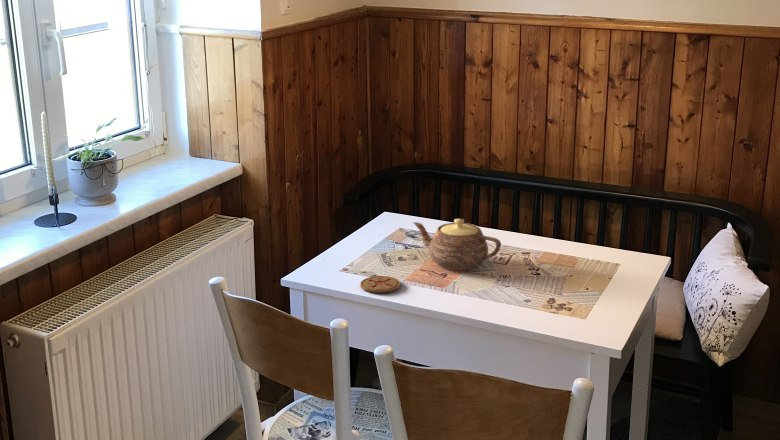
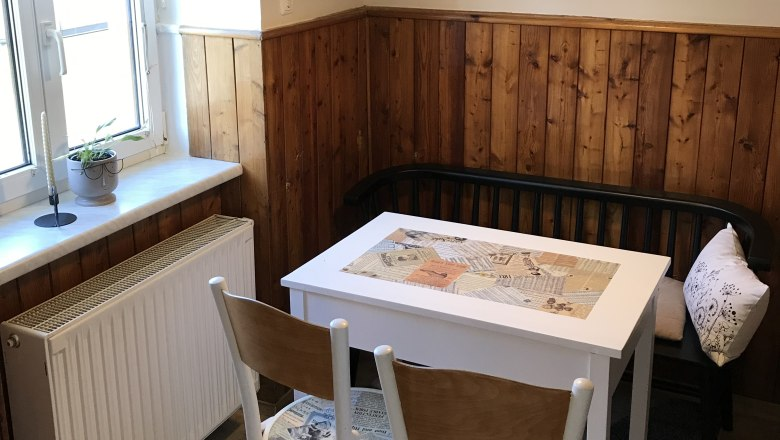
- coaster [359,275,402,294]
- teapot [412,218,502,271]
